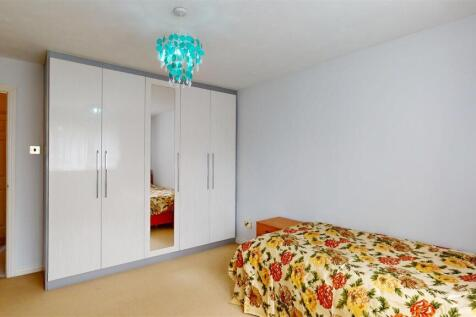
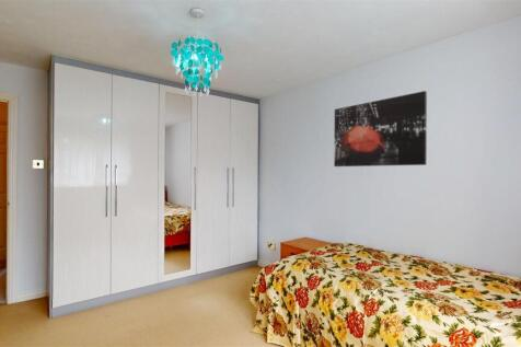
+ wall art [333,90,428,167]
